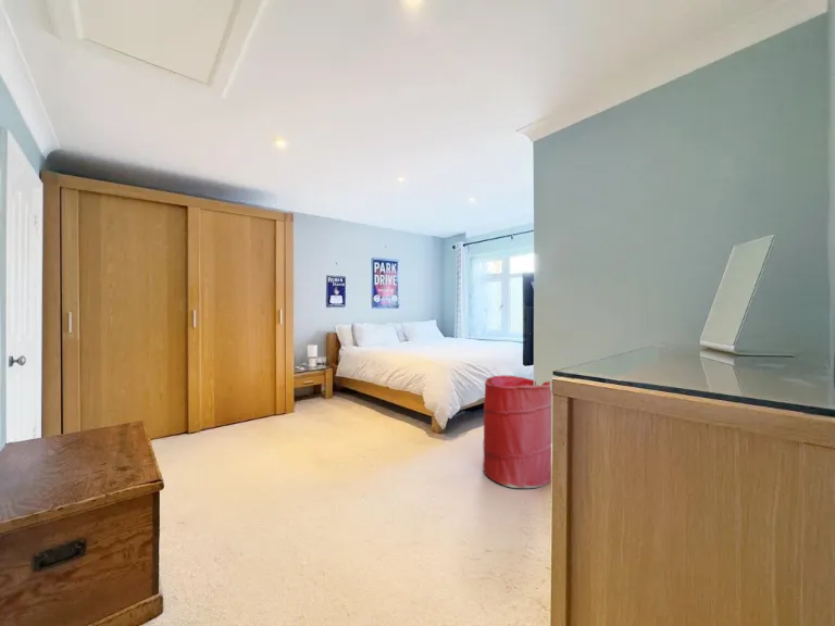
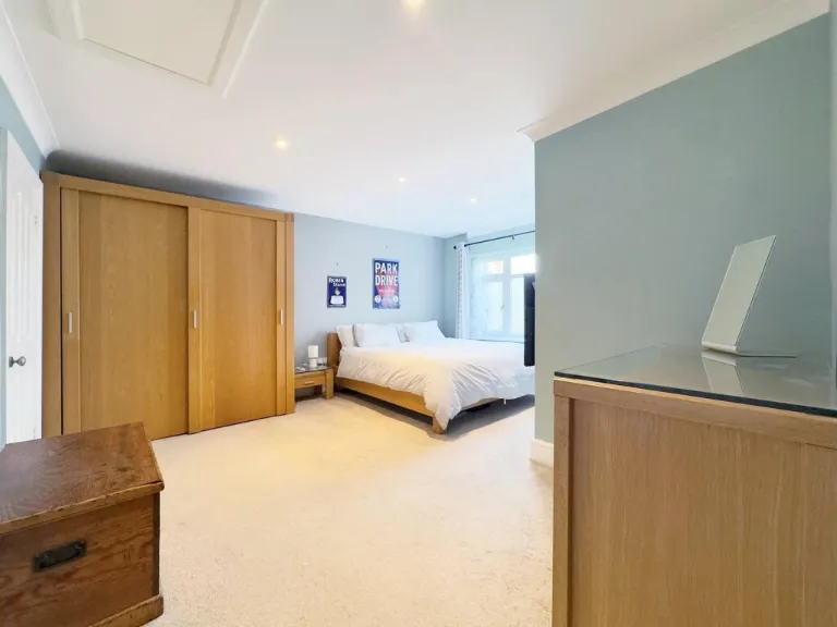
- laundry hamper [482,374,552,489]
